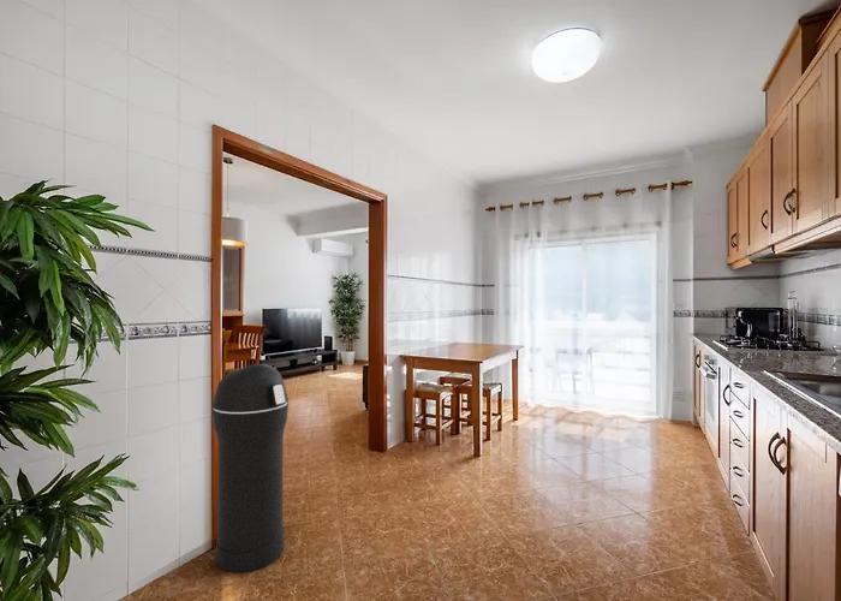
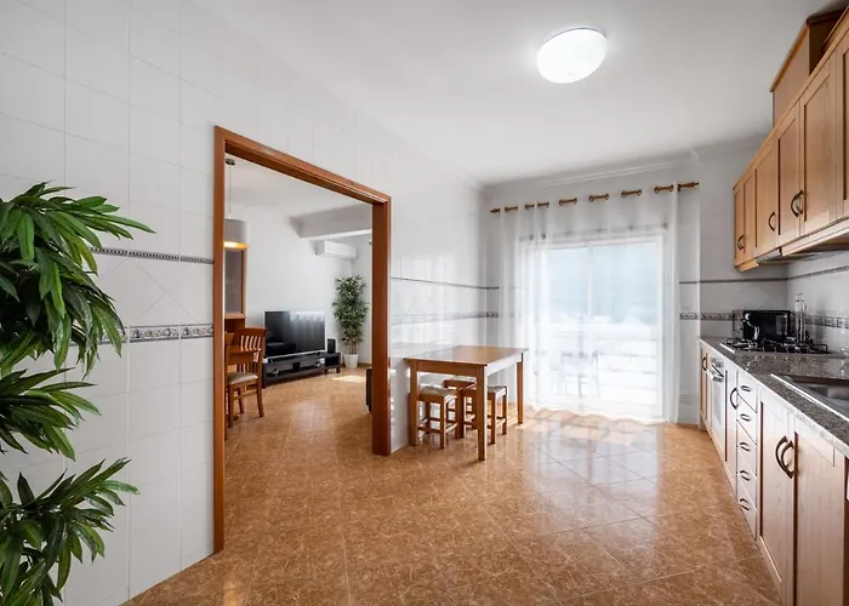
- trash can [210,363,290,573]
